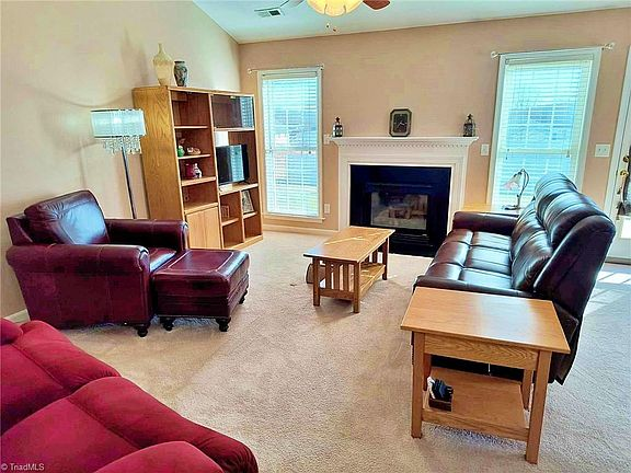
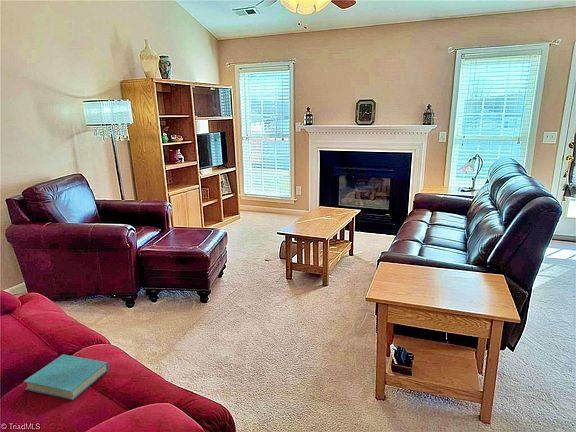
+ book [23,354,110,401]
